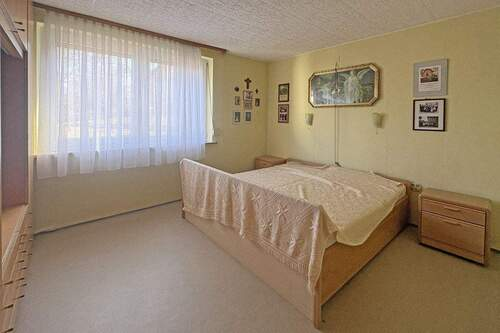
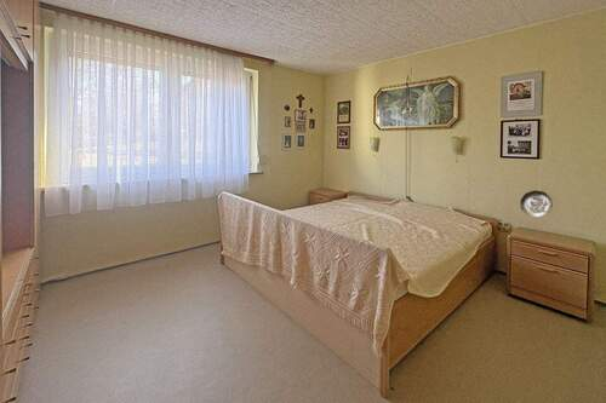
+ decorative plate [519,189,554,218]
